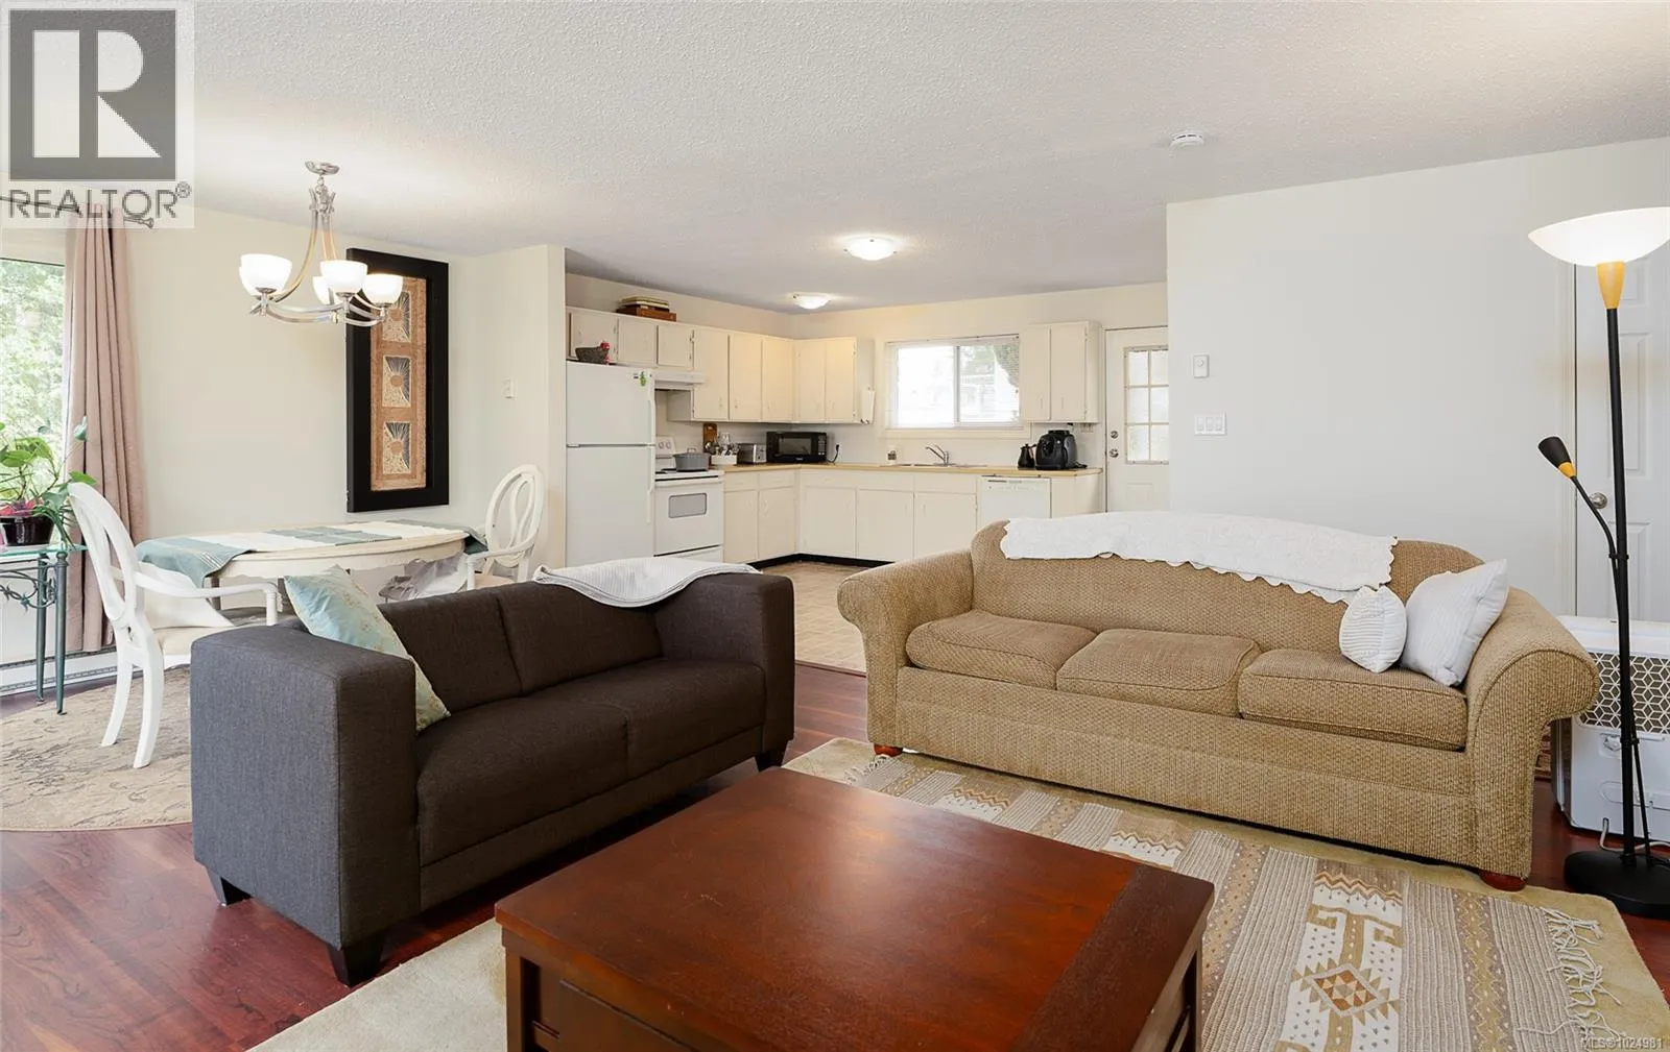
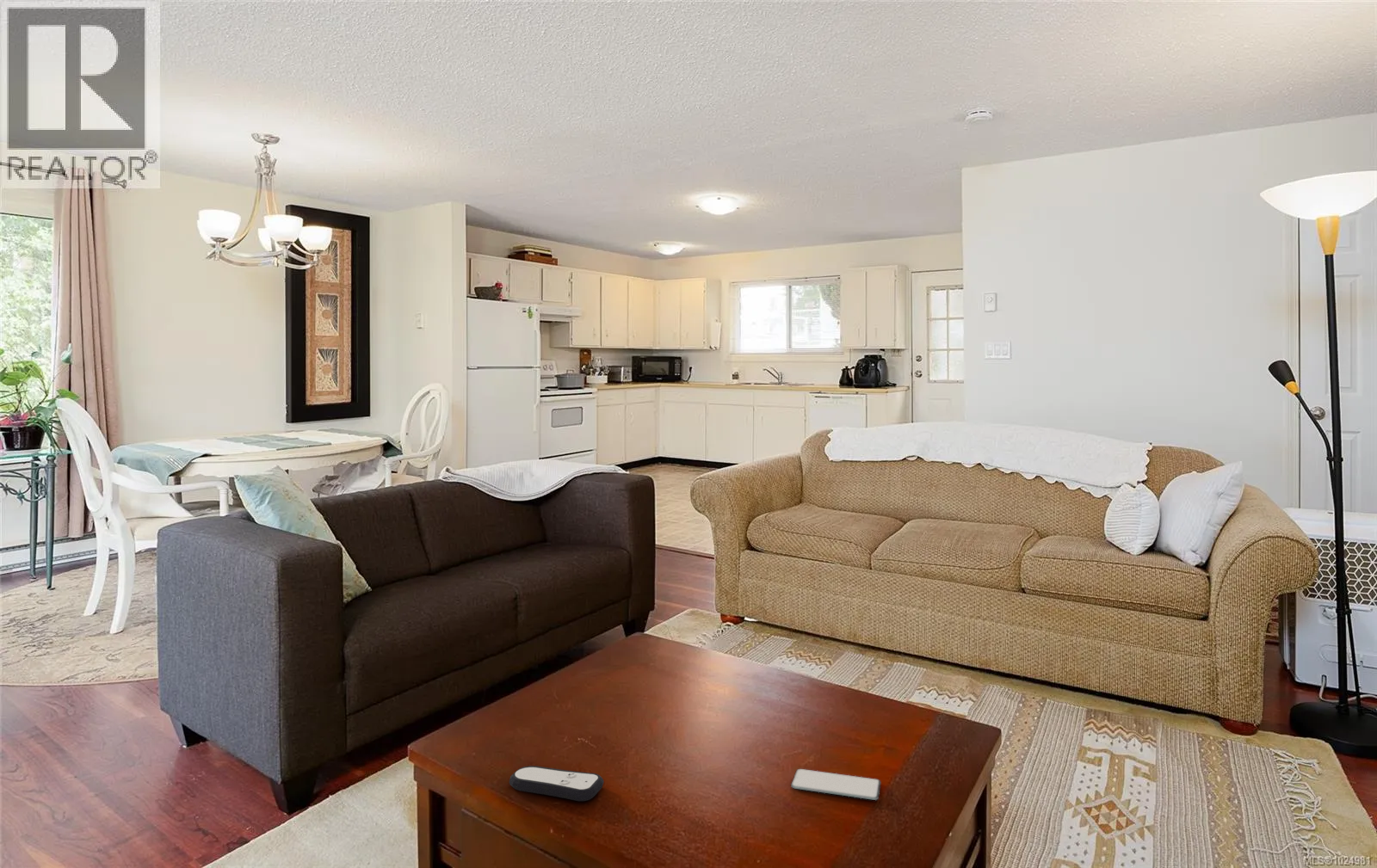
+ remote control [509,765,605,802]
+ smartphone [790,768,881,801]
